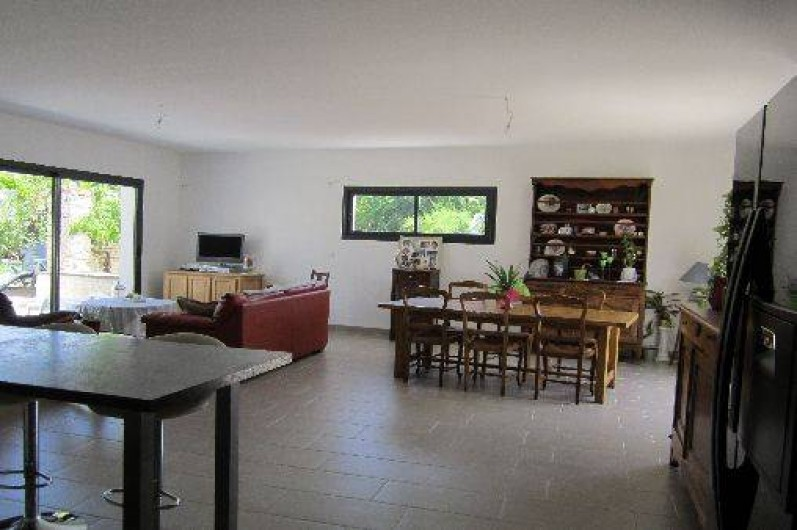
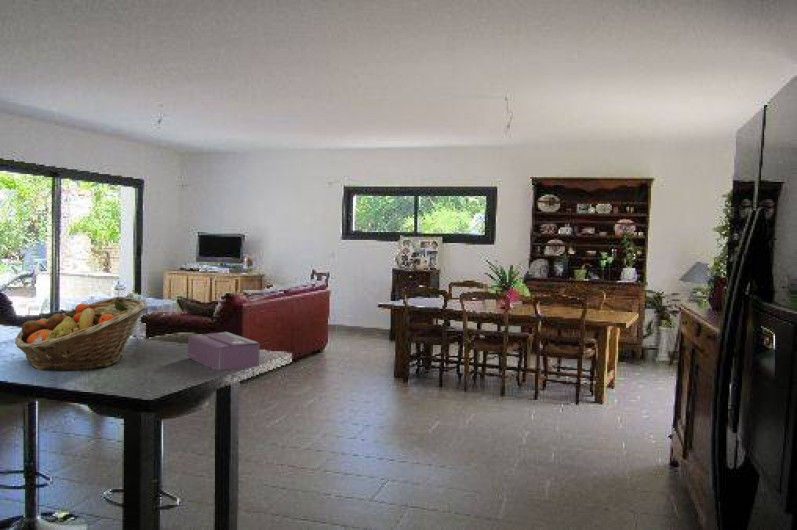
+ tissue box [187,331,261,371]
+ fruit basket [14,296,148,372]
